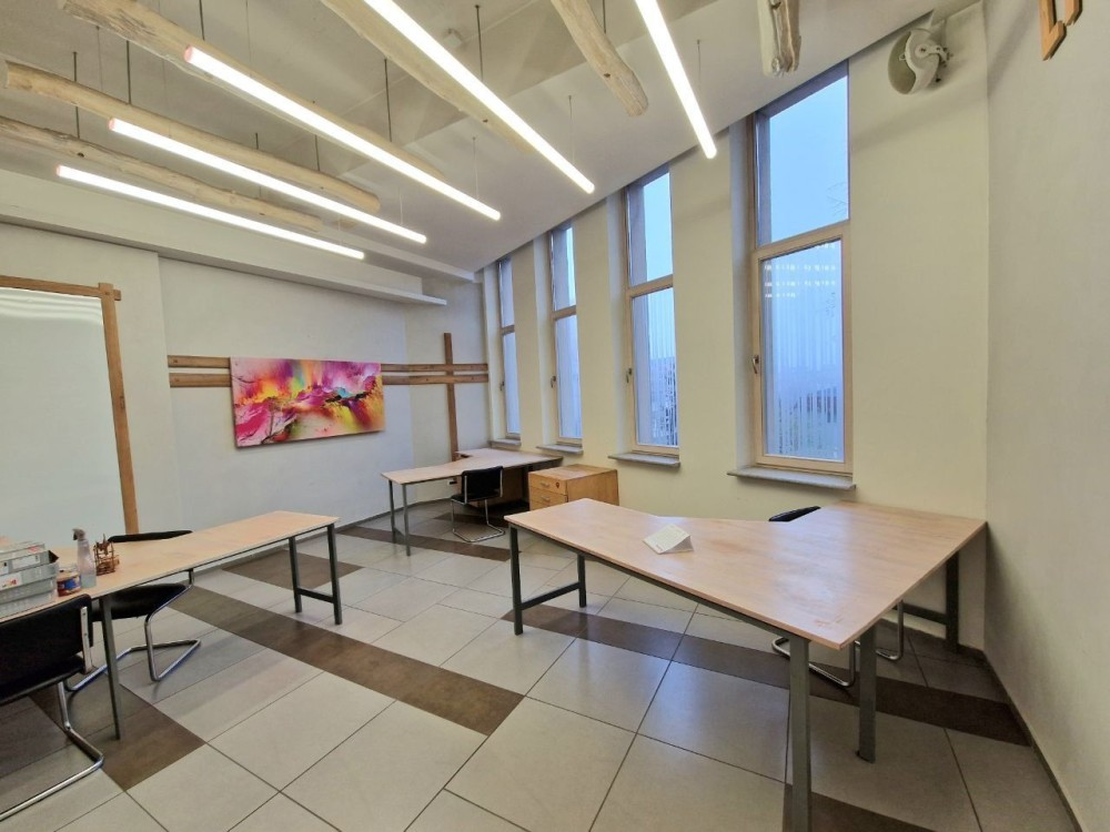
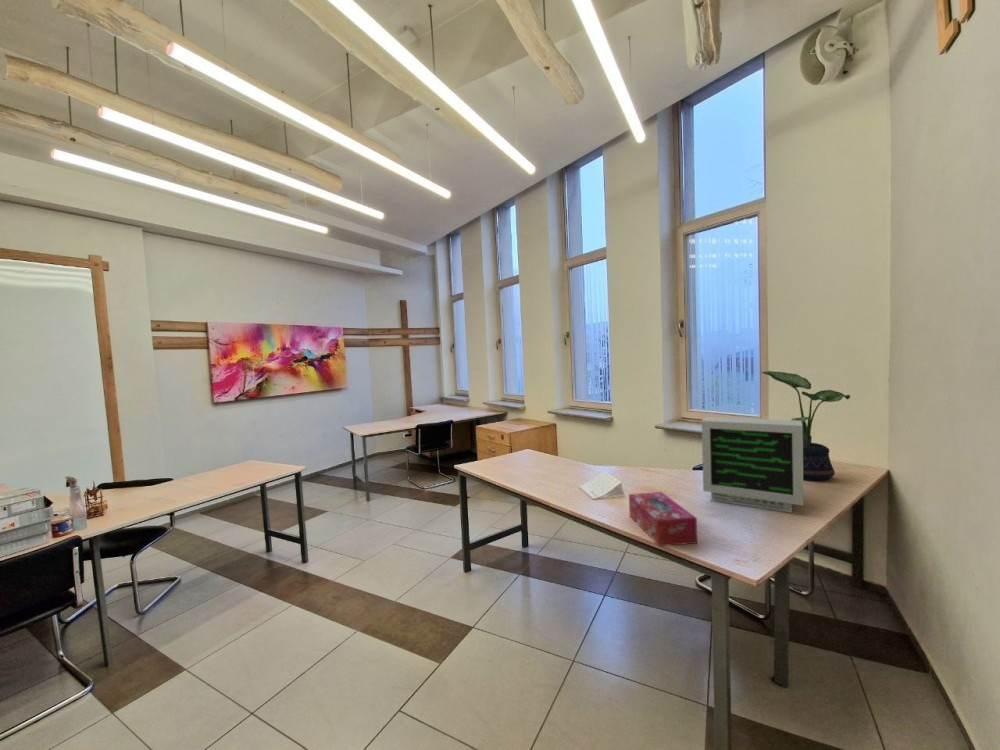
+ tissue box [628,491,698,547]
+ computer monitor [701,416,804,514]
+ potted plant [761,370,851,482]
